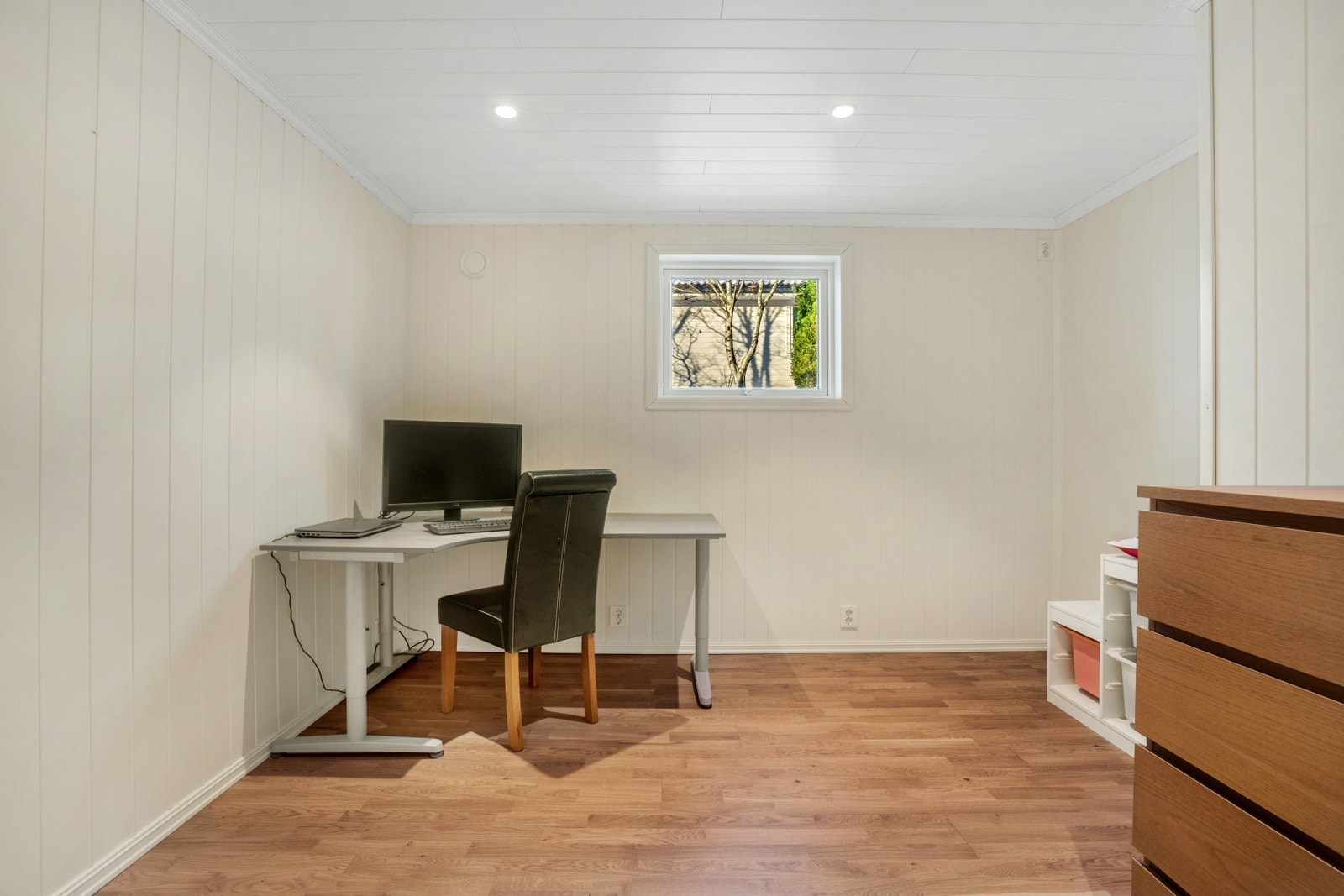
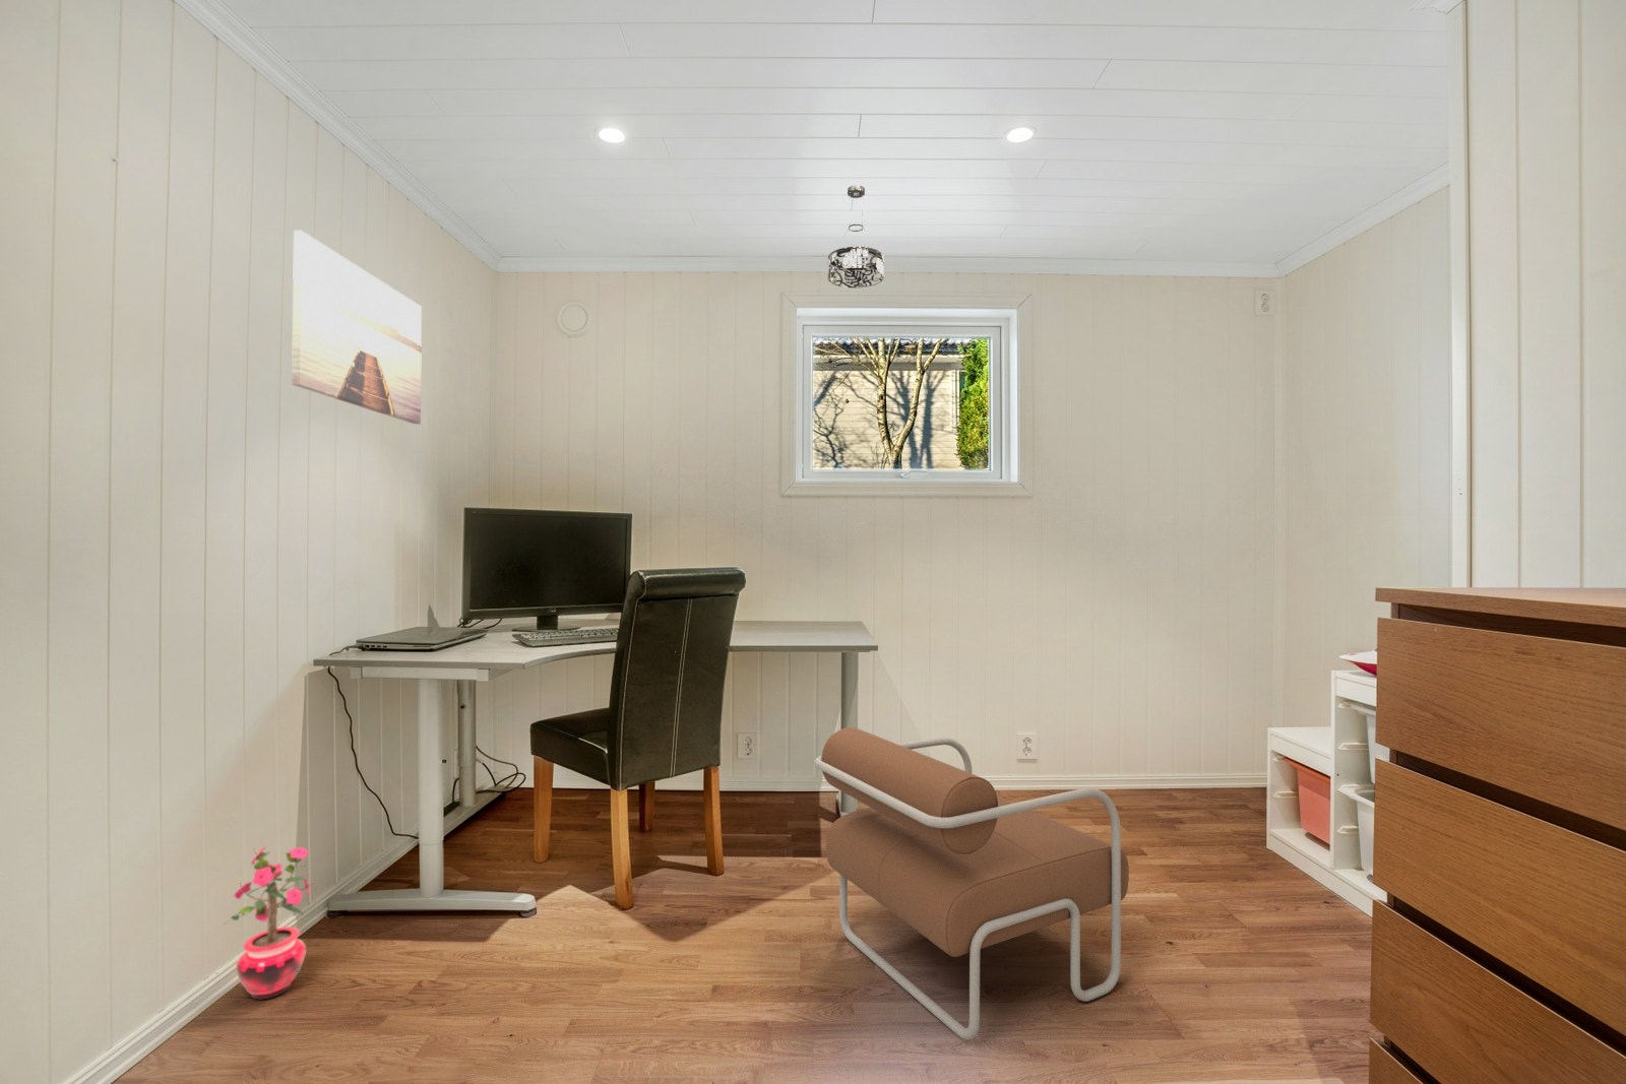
+ armchair [813,726,1130,1042]
+ pendant light [828,184,886,288]
+ wall art [290,230,422,425]
+ potted plant [223,846,315,999]
